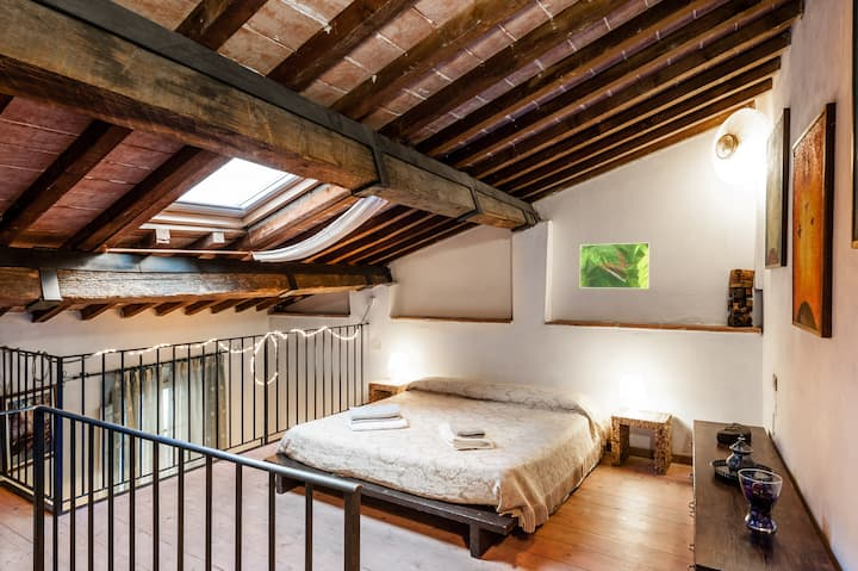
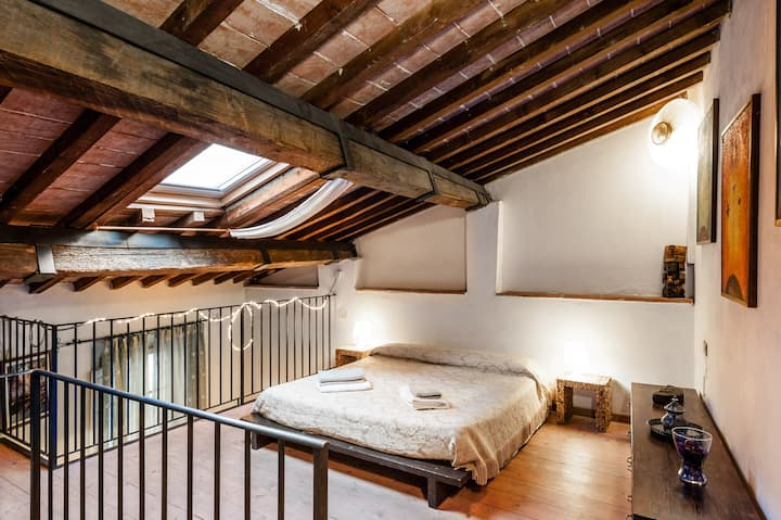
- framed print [579,242,651,290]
